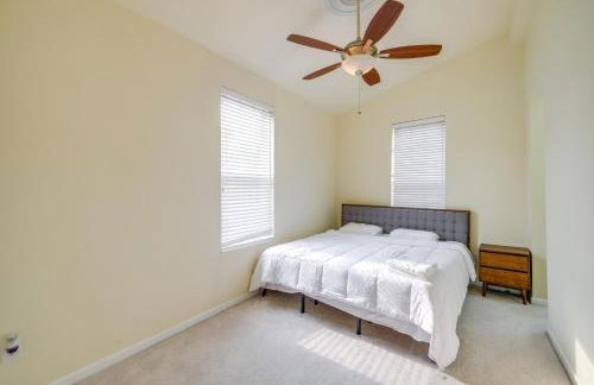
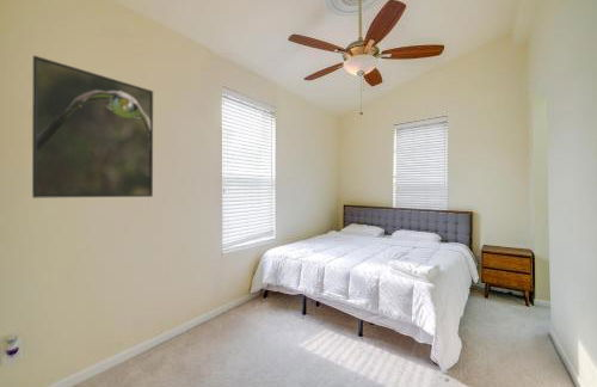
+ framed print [31,54,154,199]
